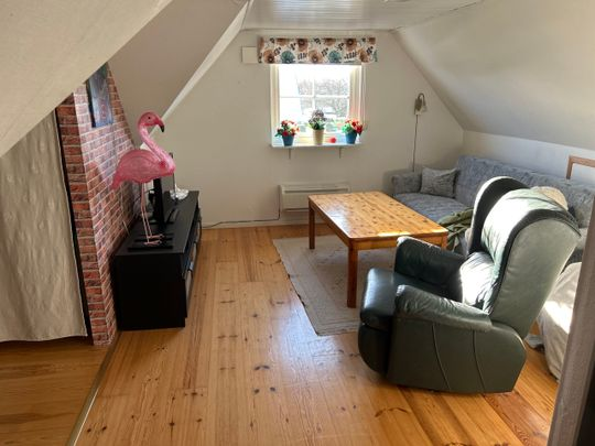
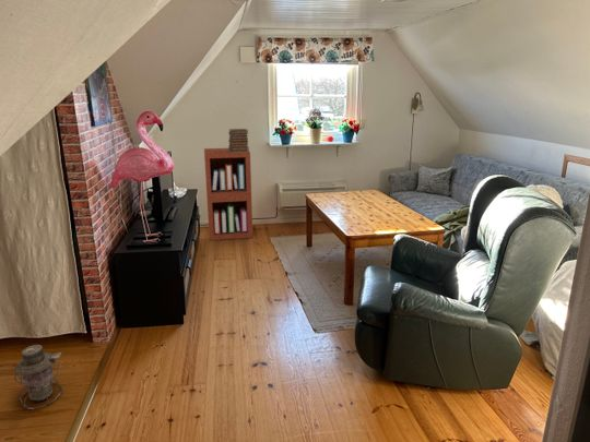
+ book stack [227,128,249,153]
+ bookshelf [203,147,253,241]
+ lantern [12,344,63,410]
